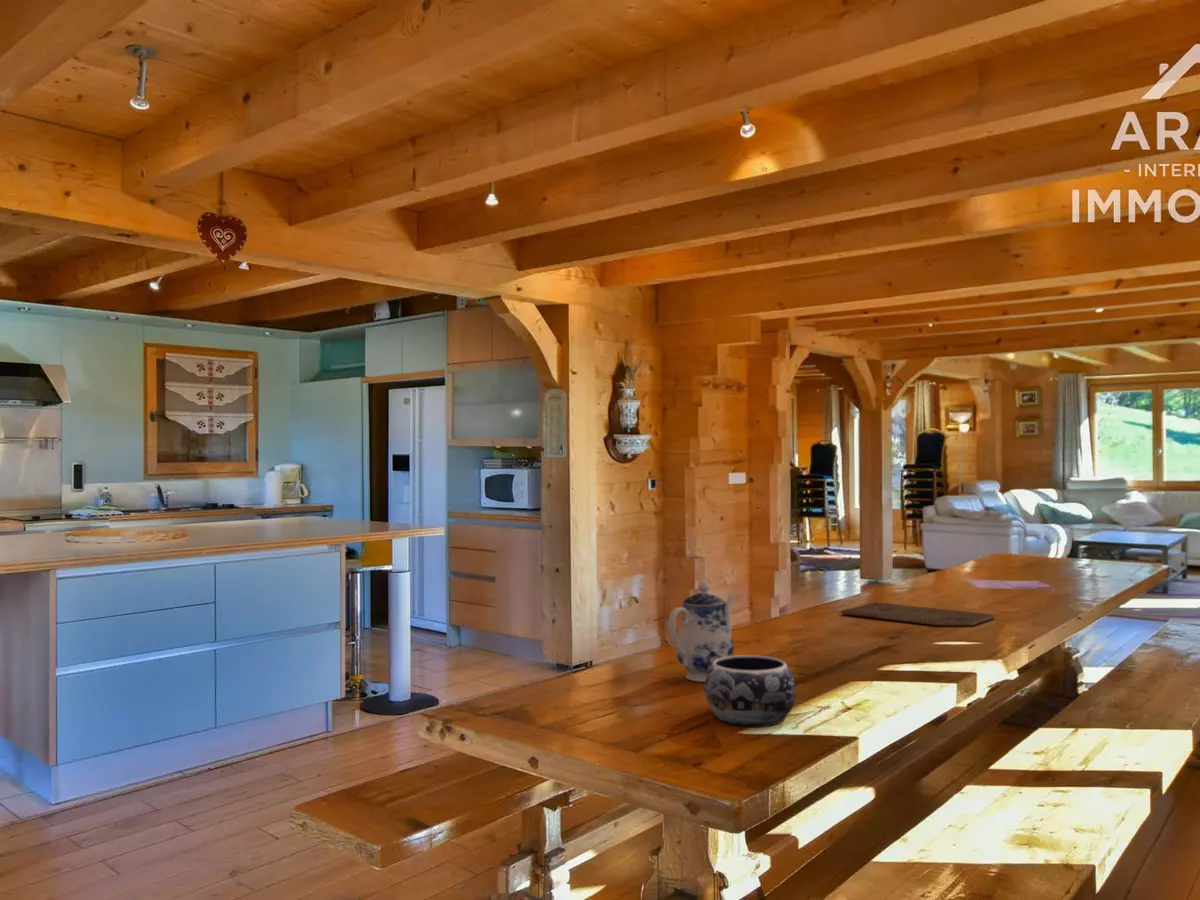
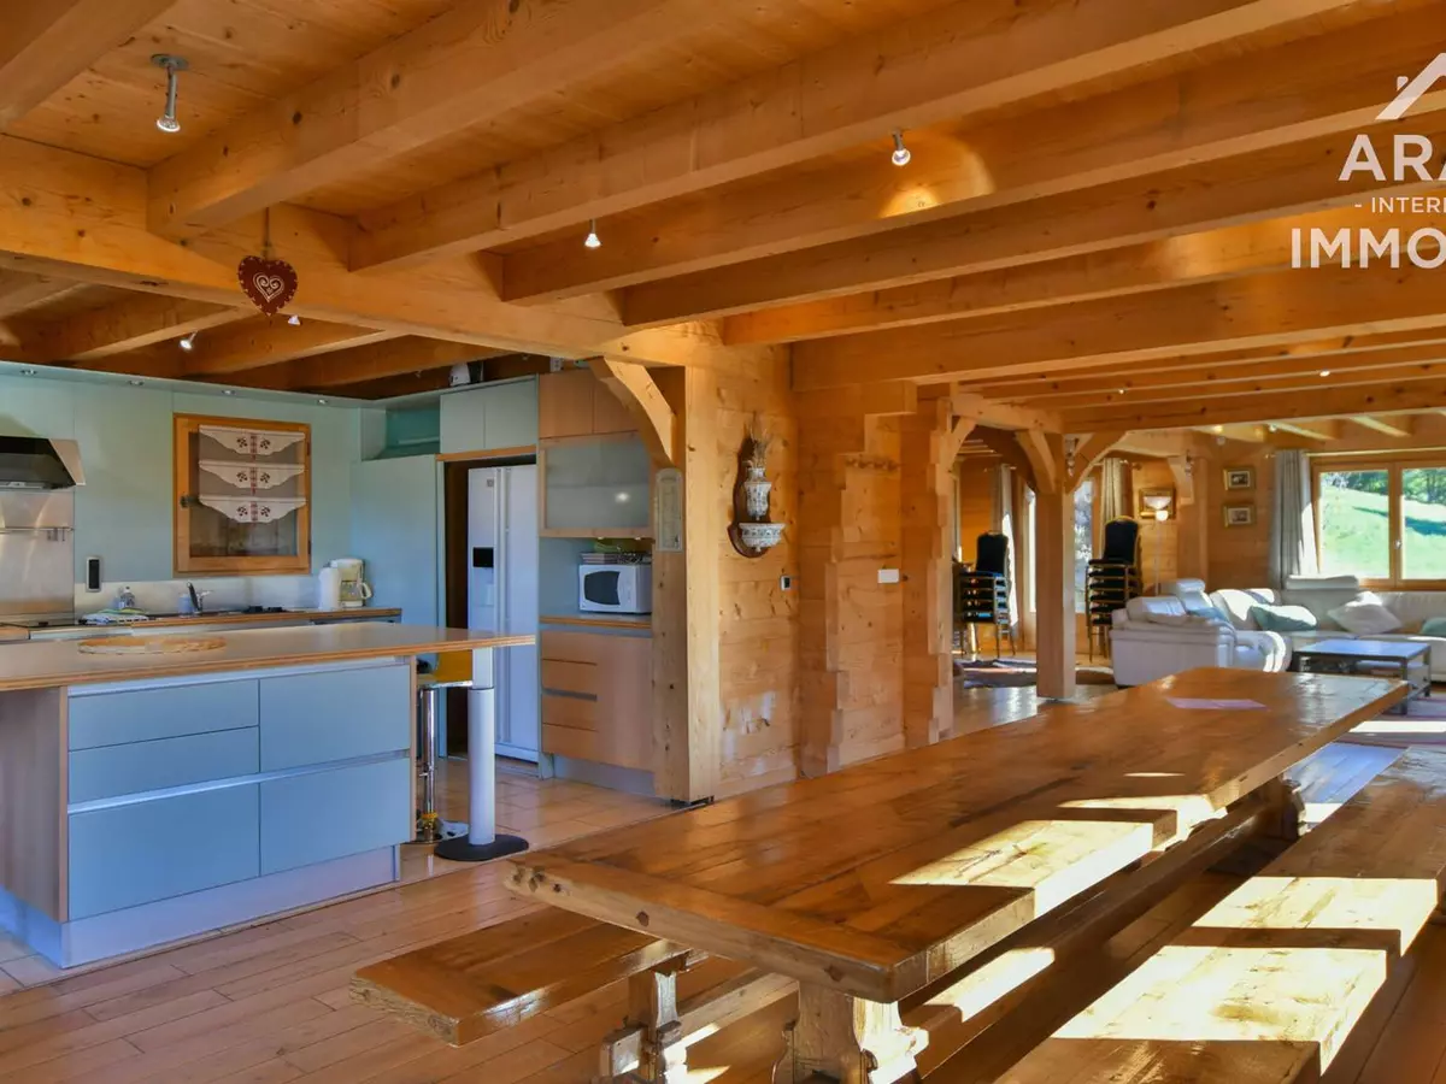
- decorative bowl [704,654,797,727]
- teapot [668,580,736,683]
- cutting board [839,601,997,627]
